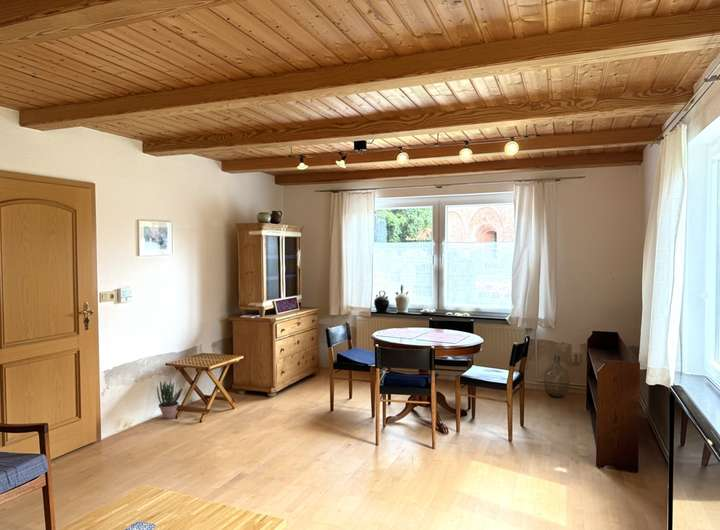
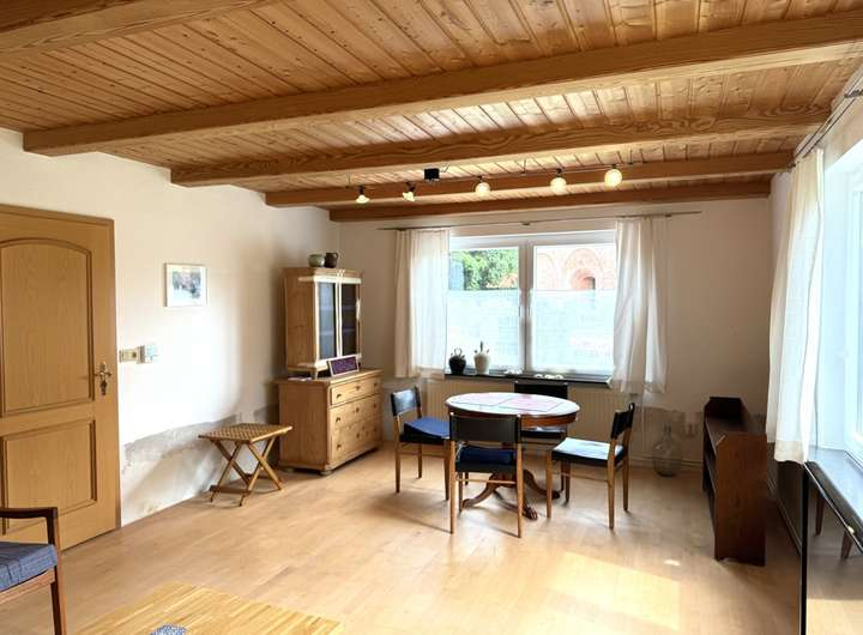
- potted plant [156,379,184,419]
